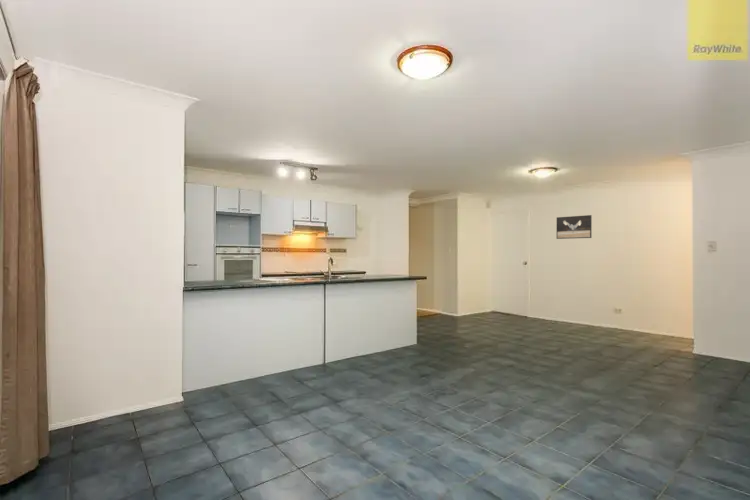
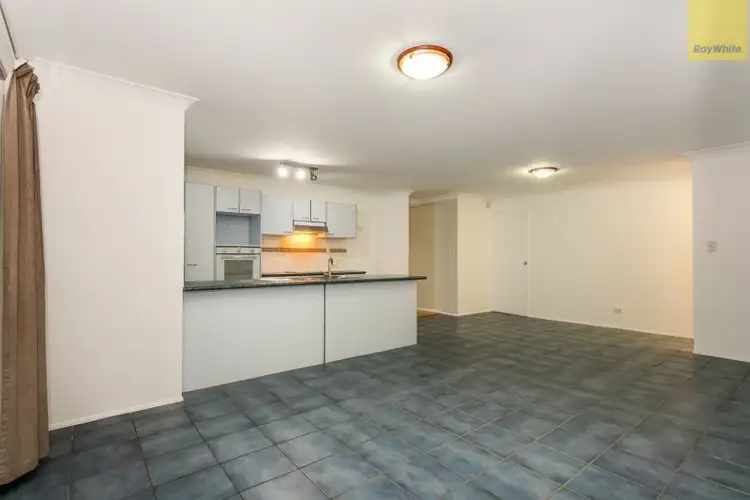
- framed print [556,214,593,240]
